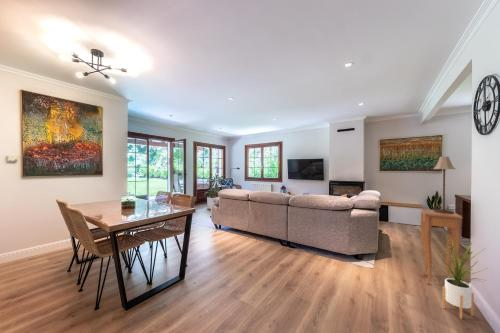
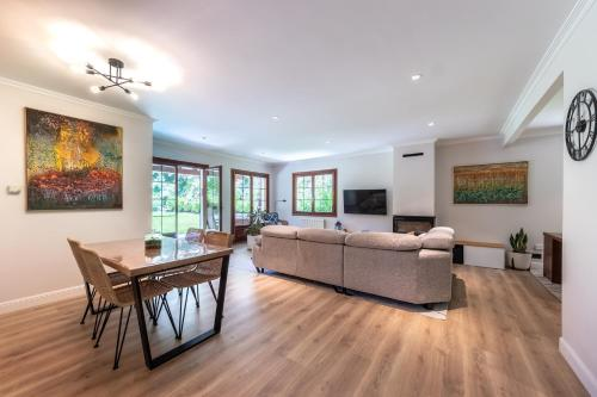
- side table [419,208,463,285]
- table lamp [432,156,456,214]
- house plant [431,233,488,320]
